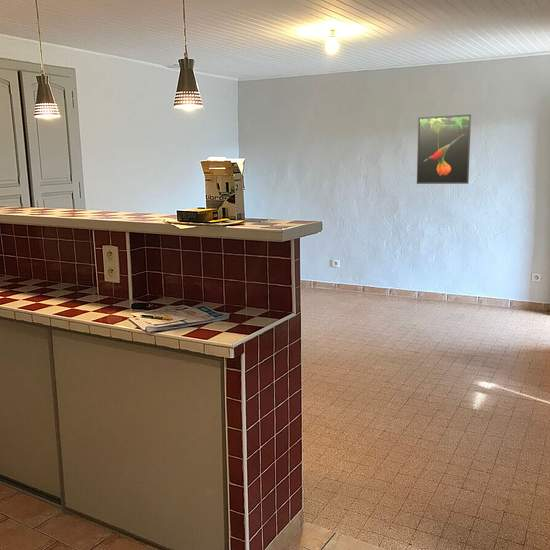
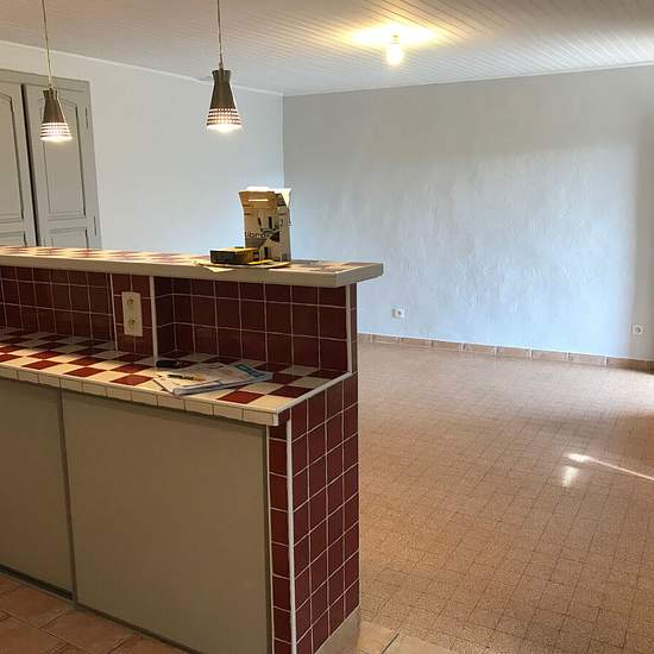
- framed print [416,113,472,185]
